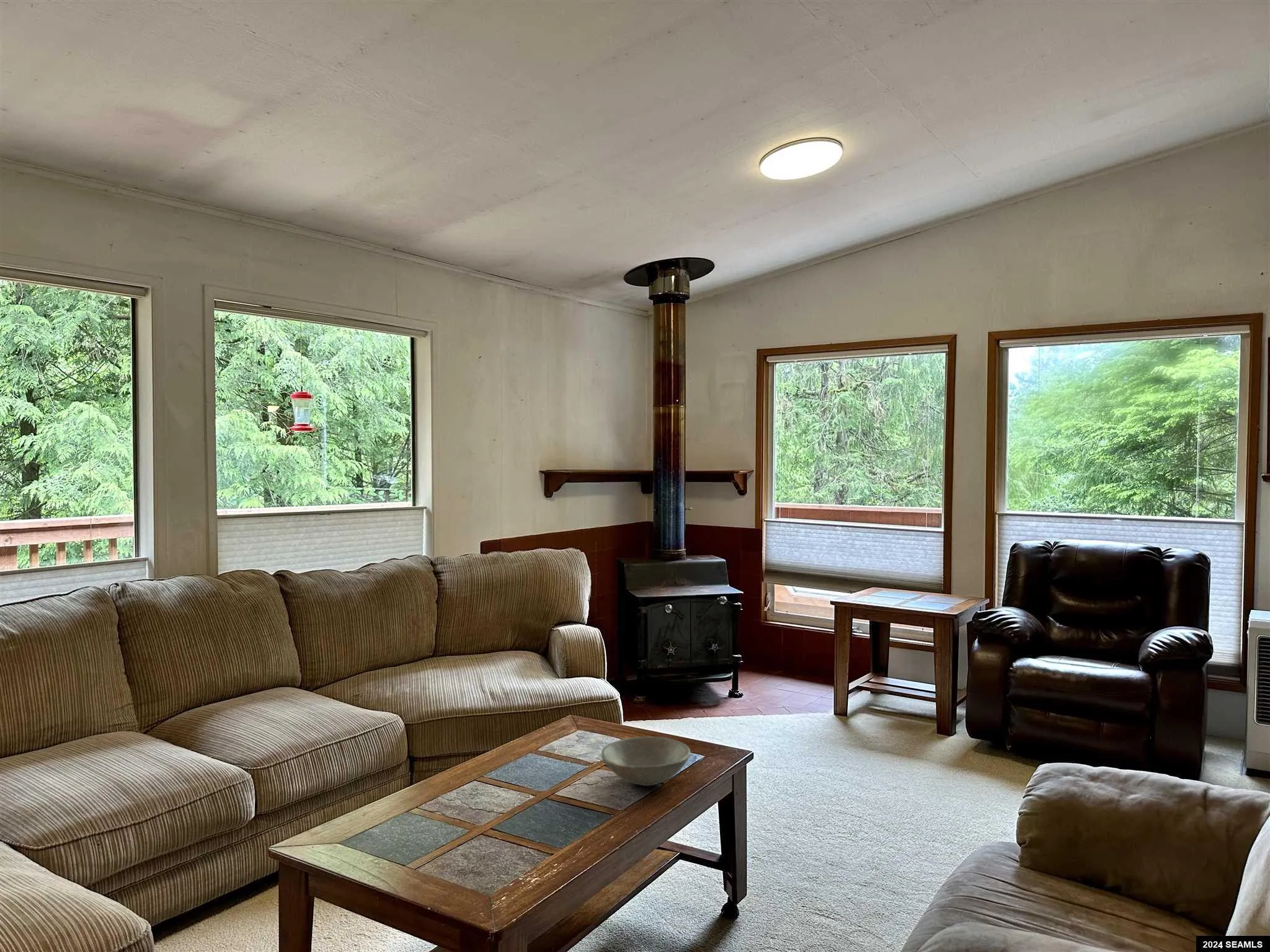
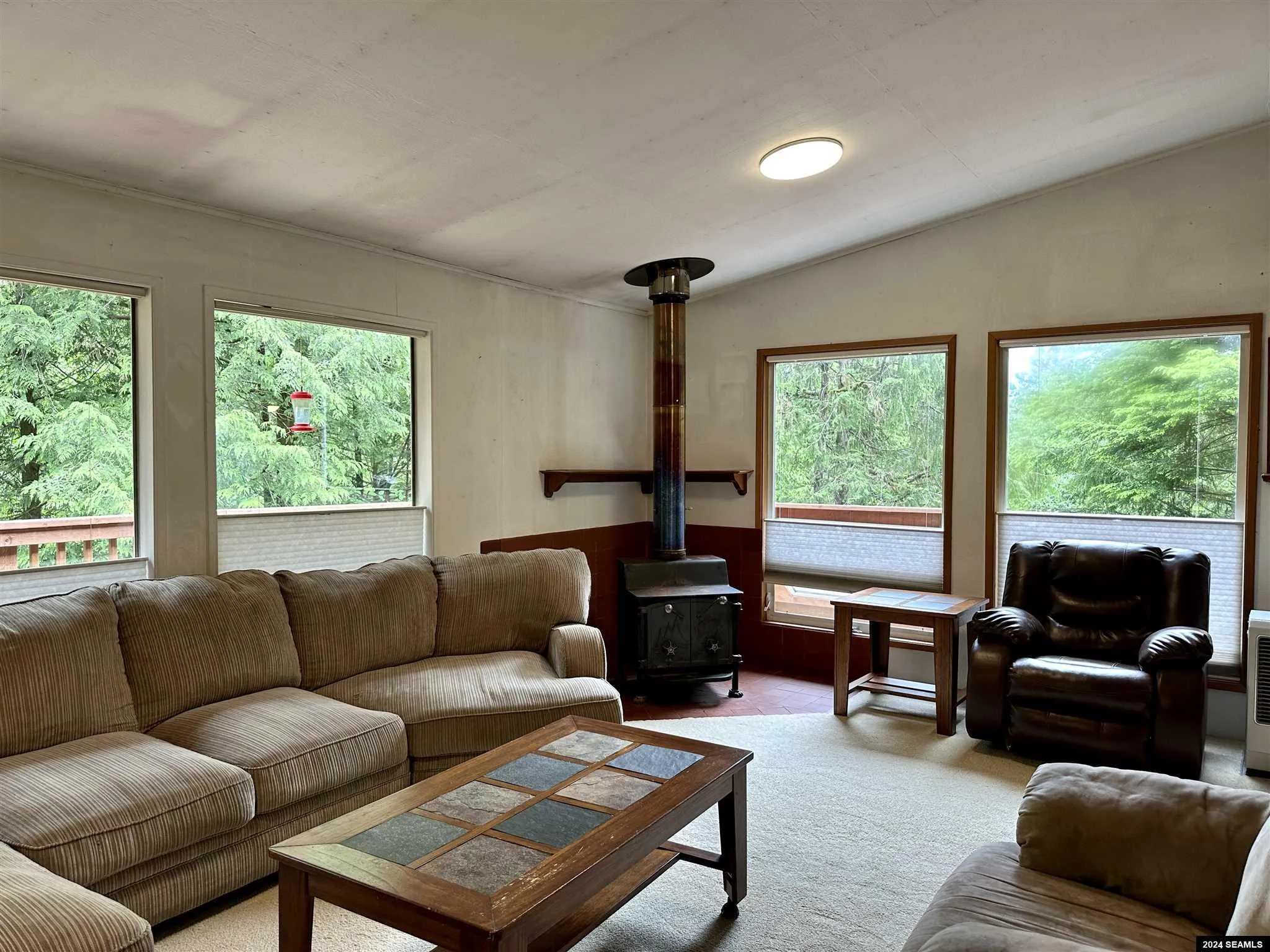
- bowl [601,736,691,787]
